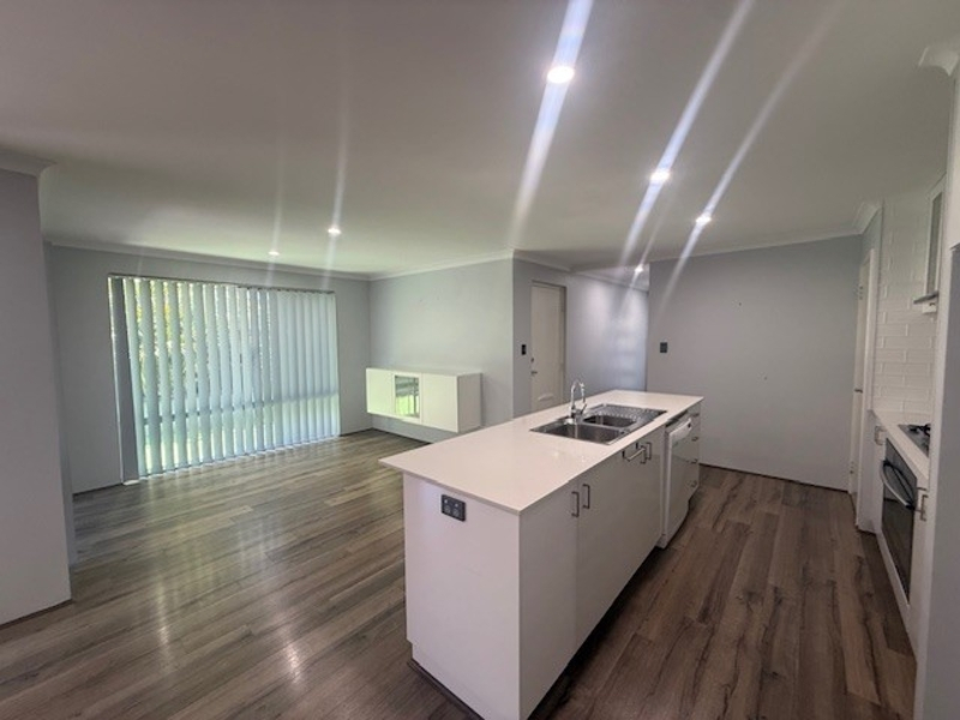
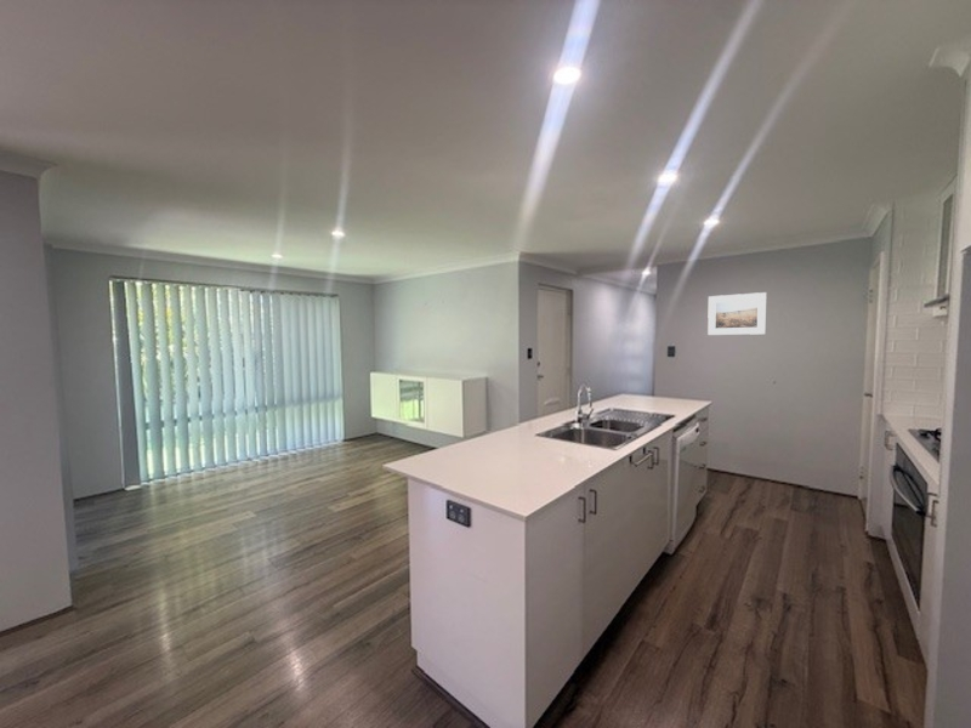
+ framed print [706,291,767,336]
